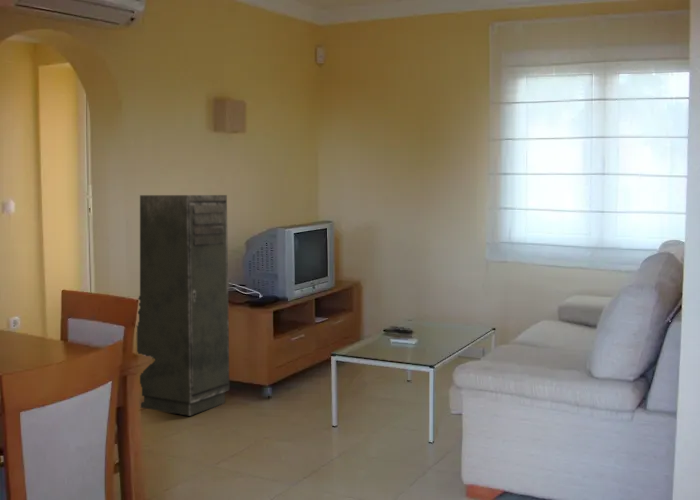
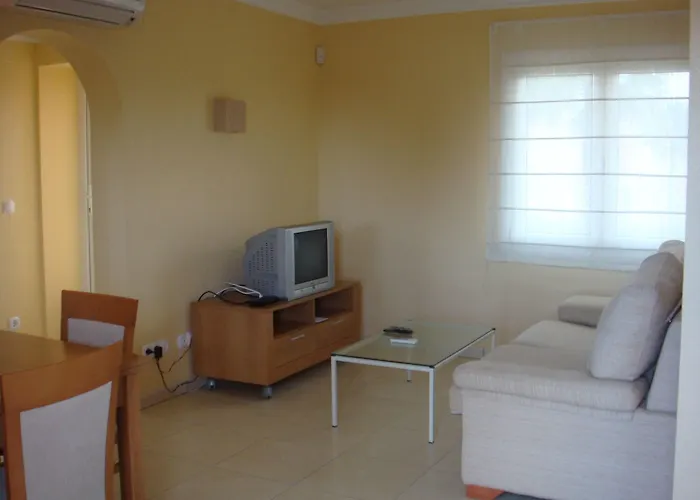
- storage cabinet [135,194,230,417]
